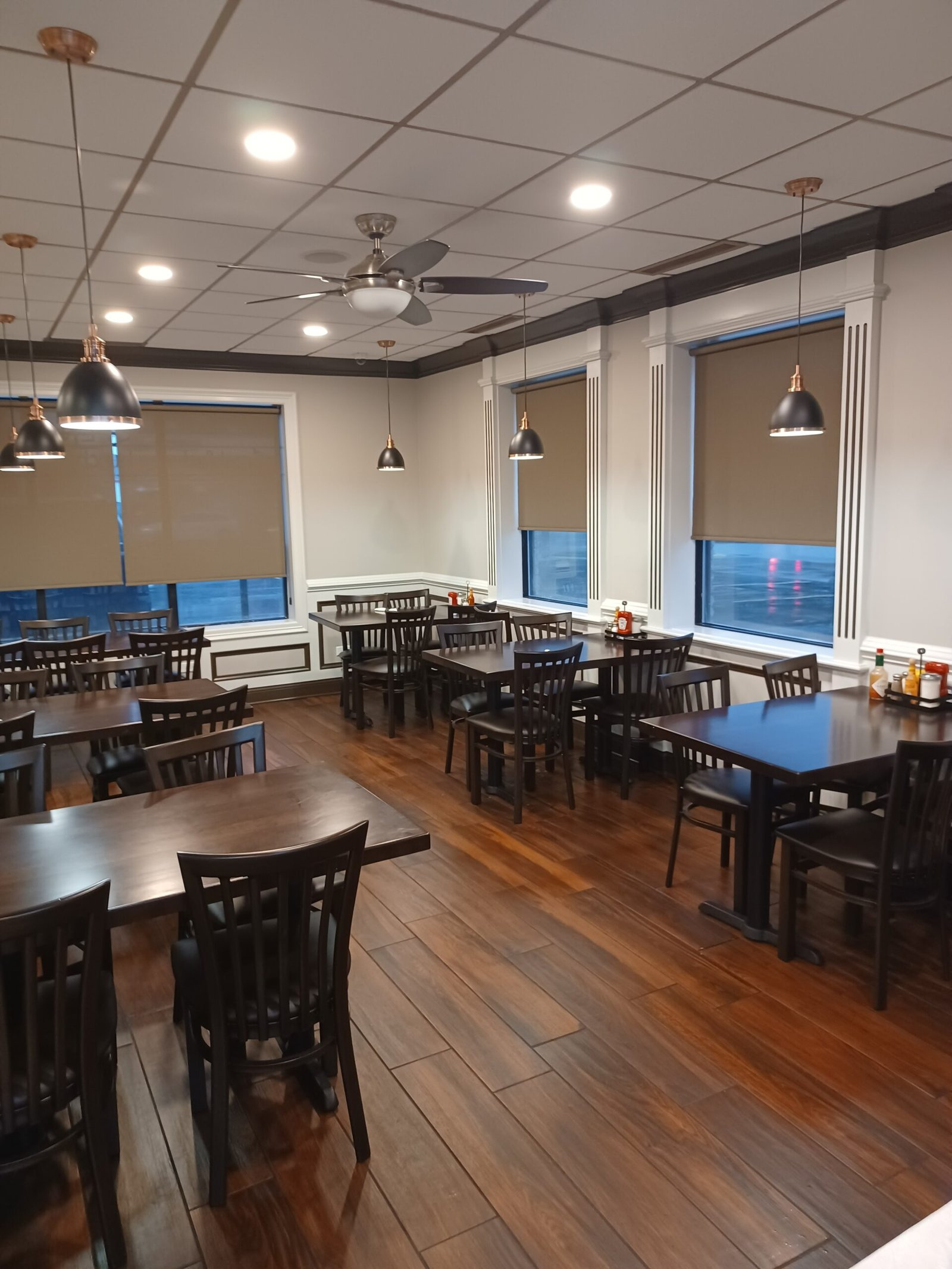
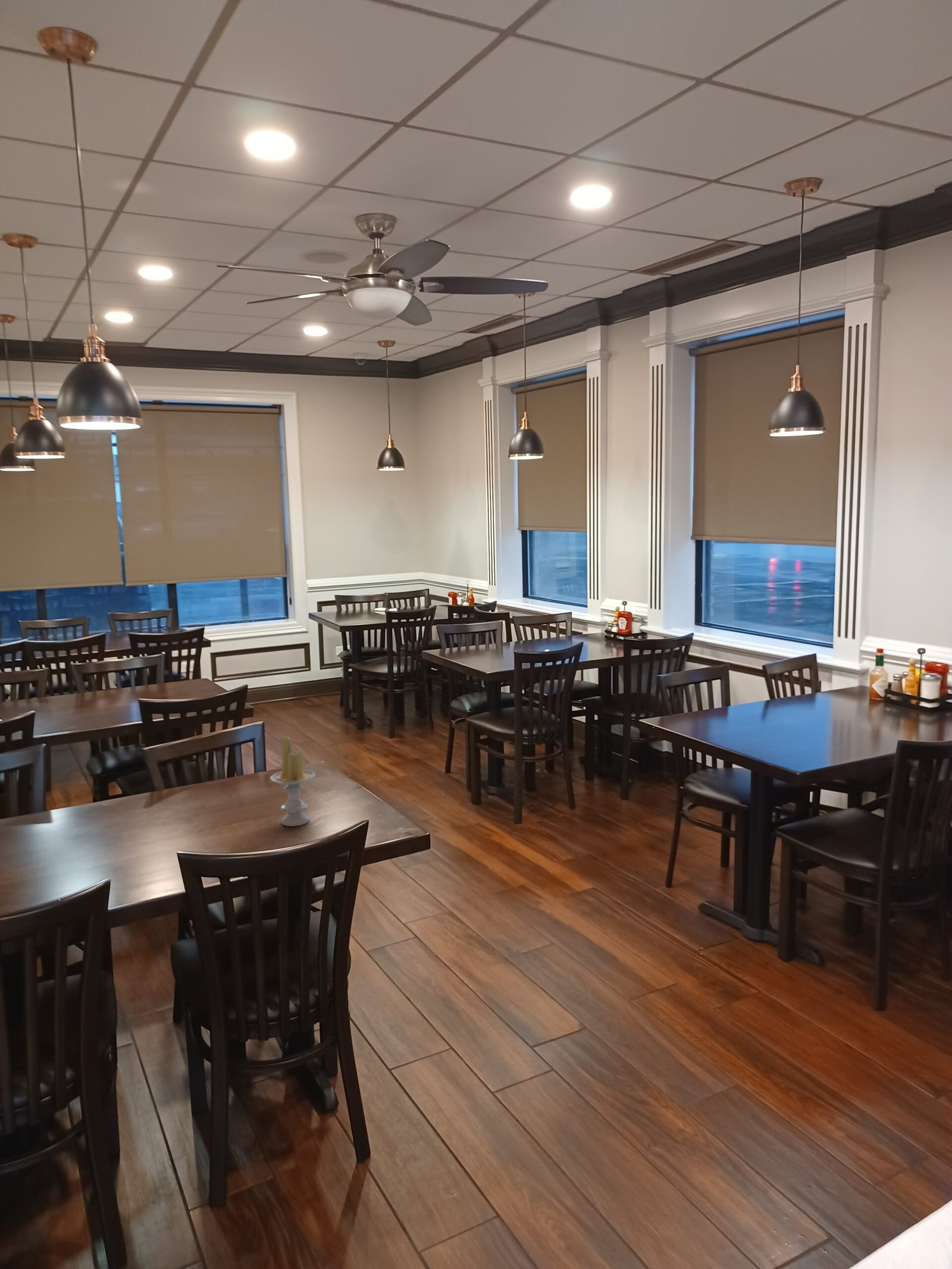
+ candle [270,735,317,827]
